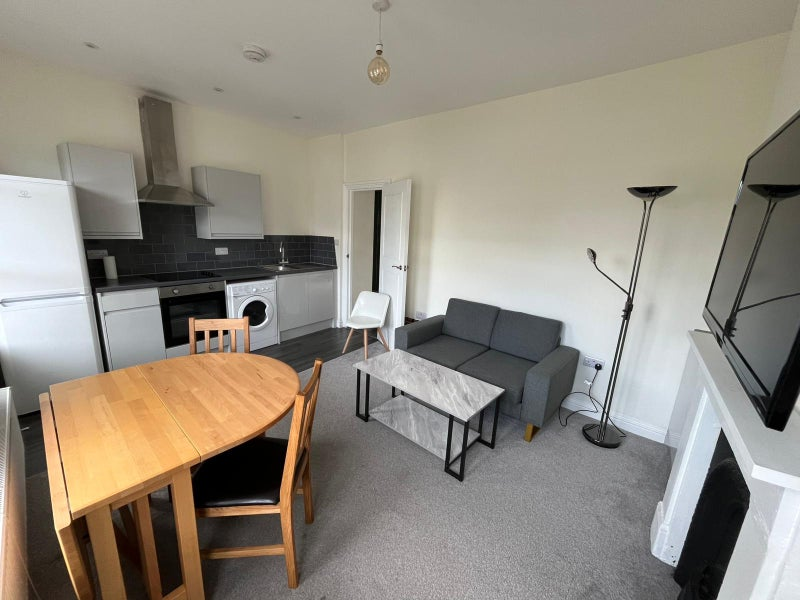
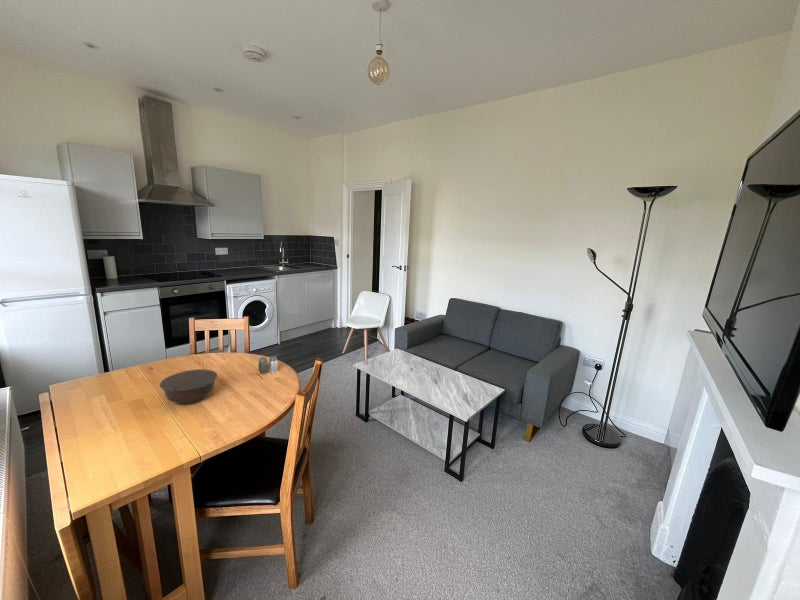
+ salt and pepper shaker [257,355,279,375]
+ bowl [159,368,218,406]
